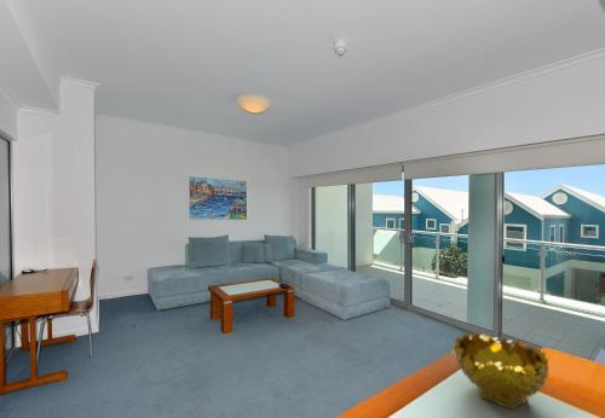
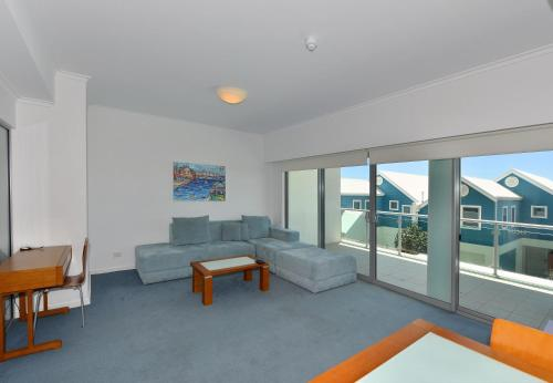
- decorative bowl [453,330,551,411]
